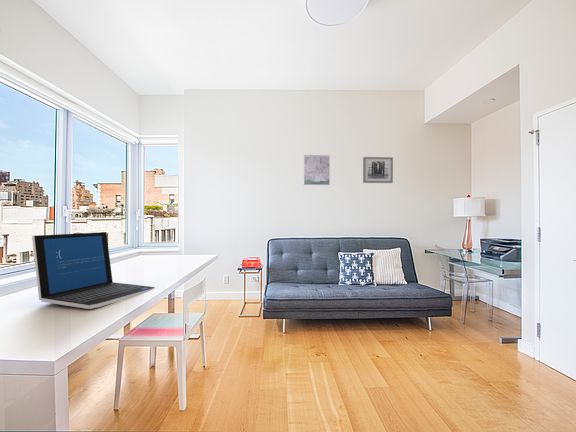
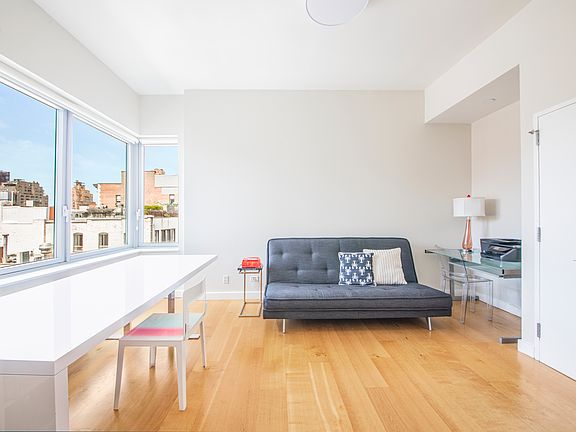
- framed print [303,154,331,186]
- laptop [31,231,156,310]
- wall art [362,156,394,184]
